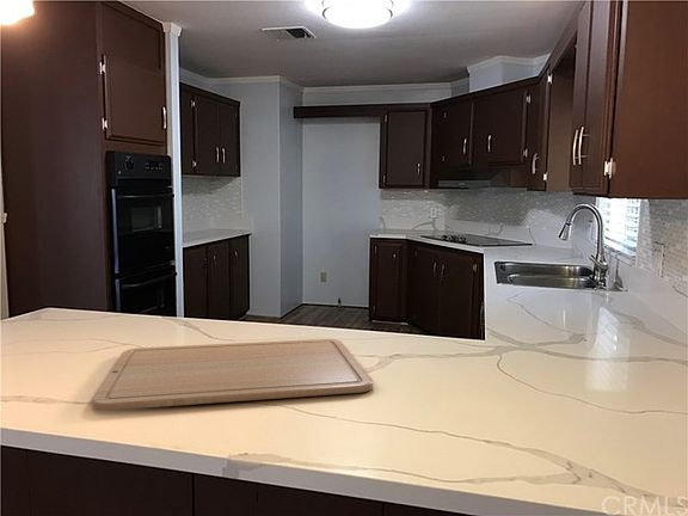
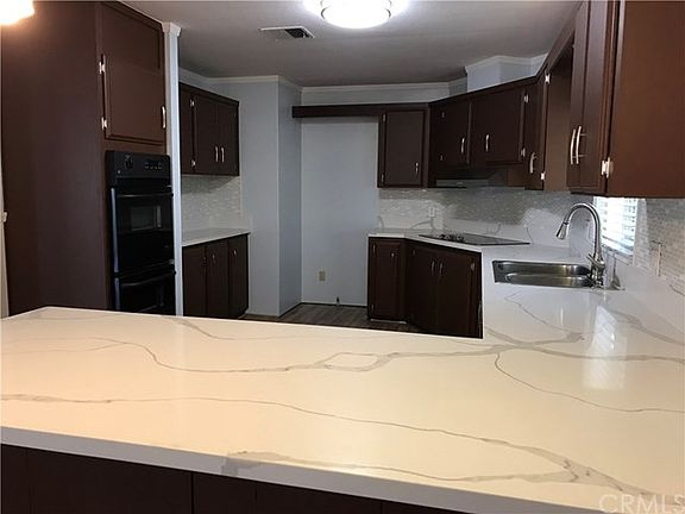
- chopping board [91,338,374,412]
